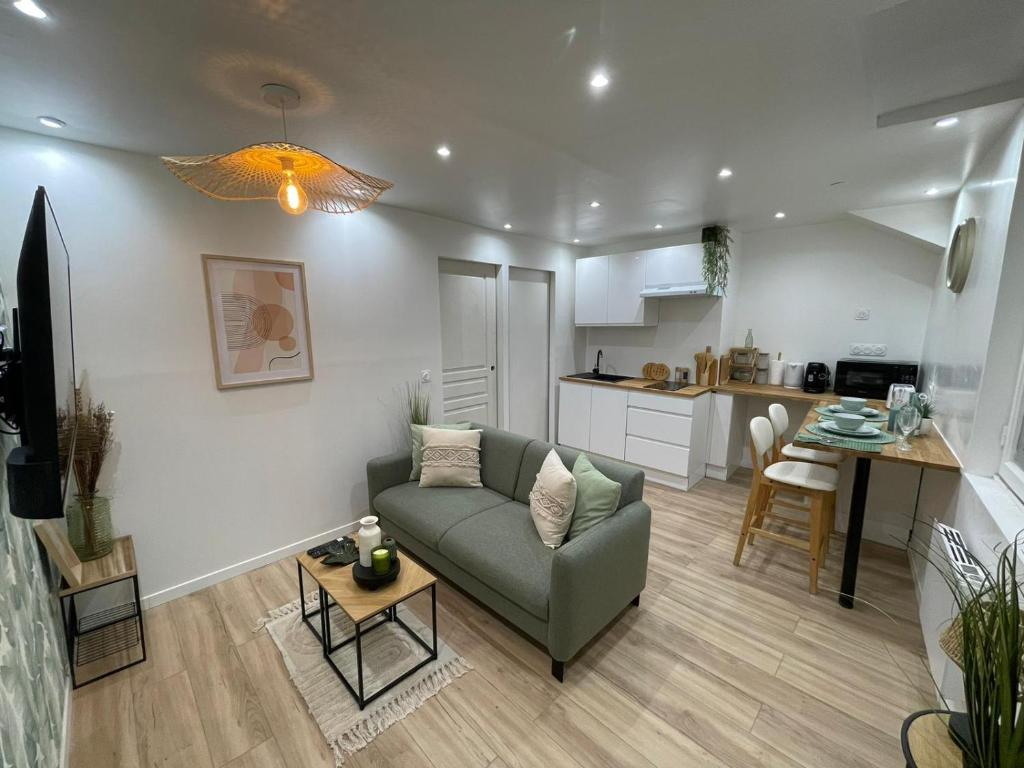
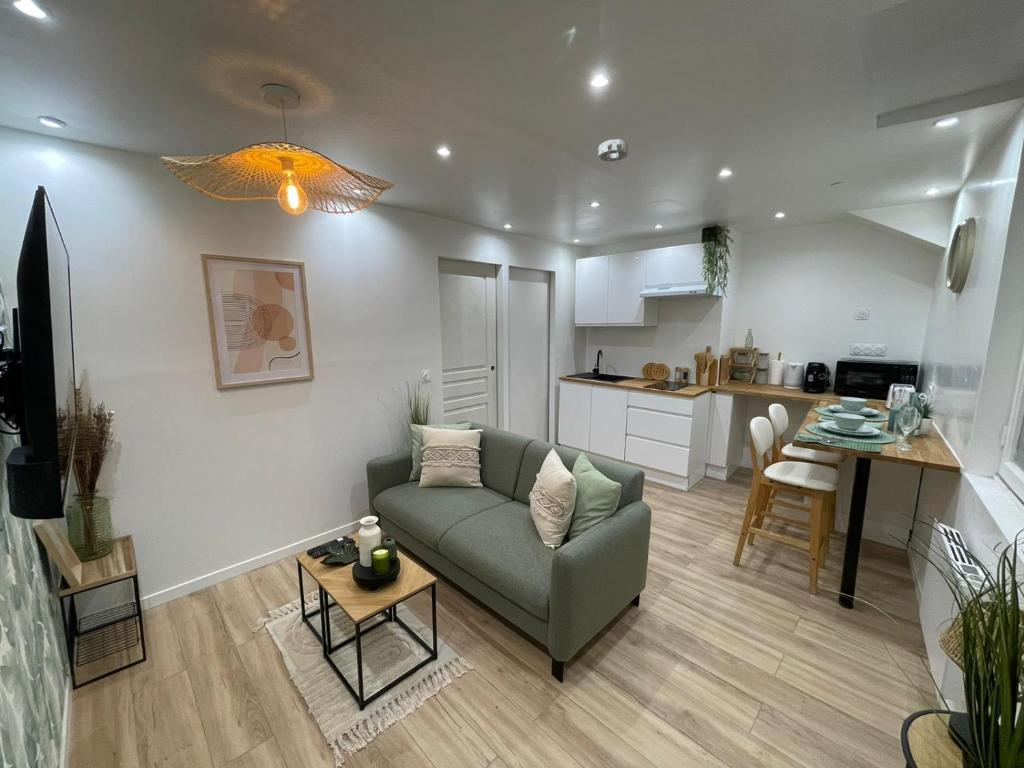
+ smoke detector [598,138,629,163]
